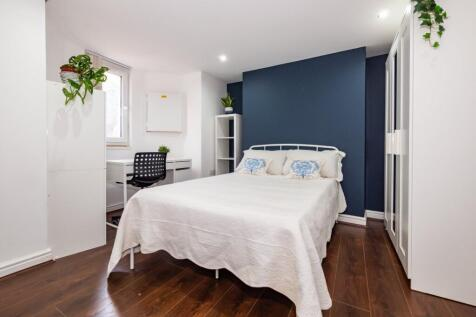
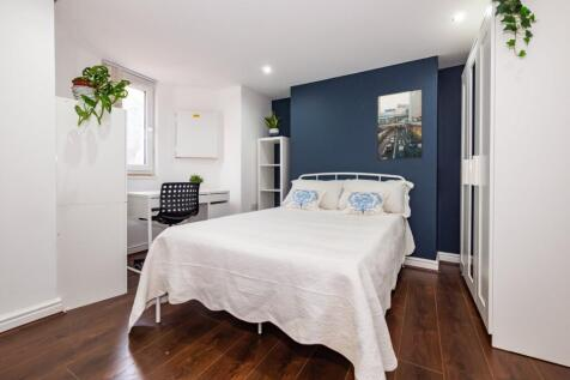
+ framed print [376,86,424,162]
